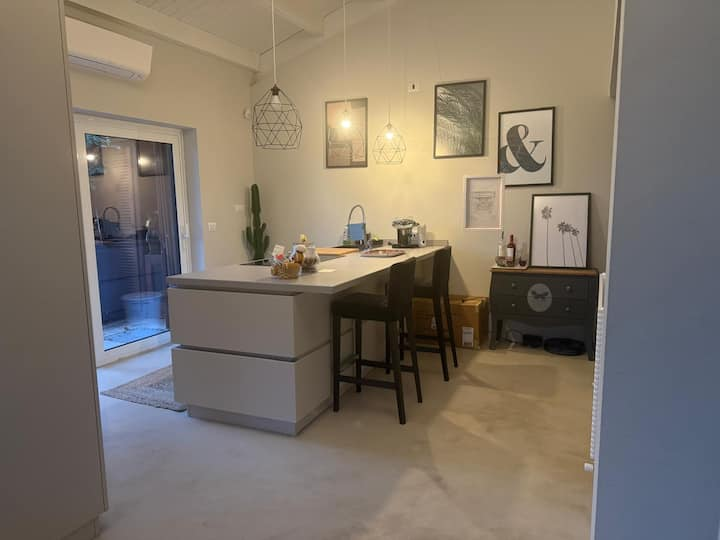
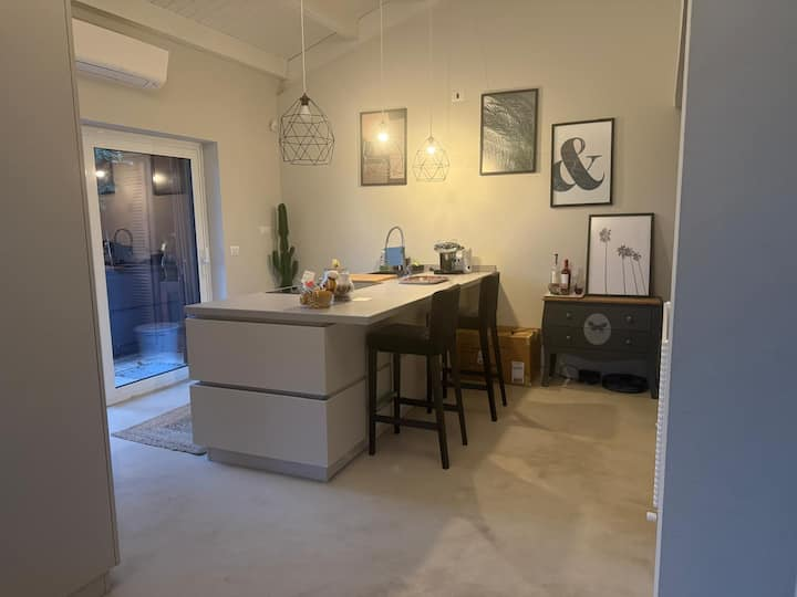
- wall art [461,173,506,233]
